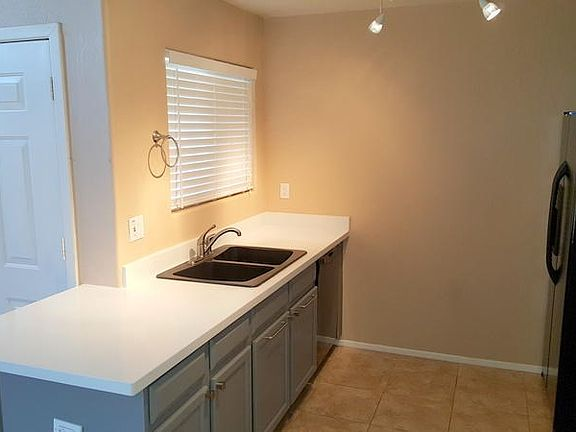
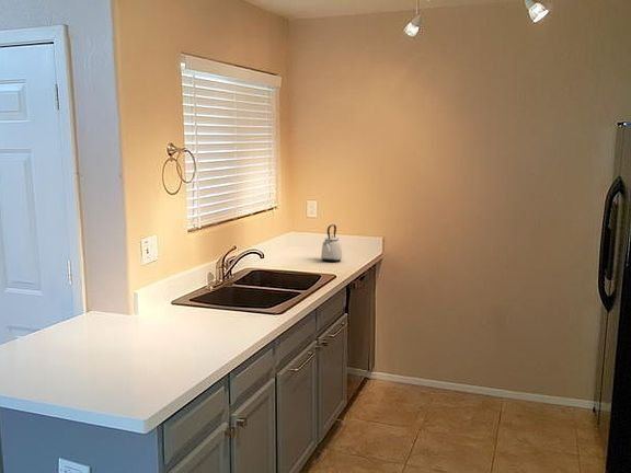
+ kettle [320,223,343,263]
